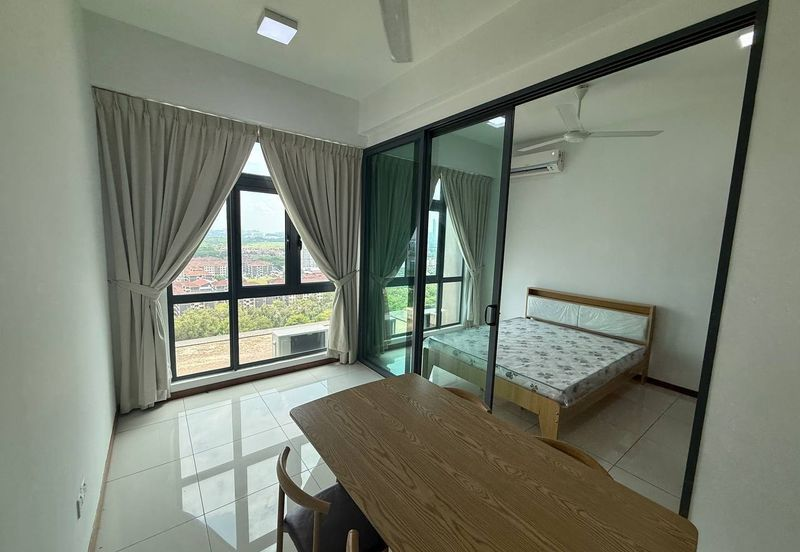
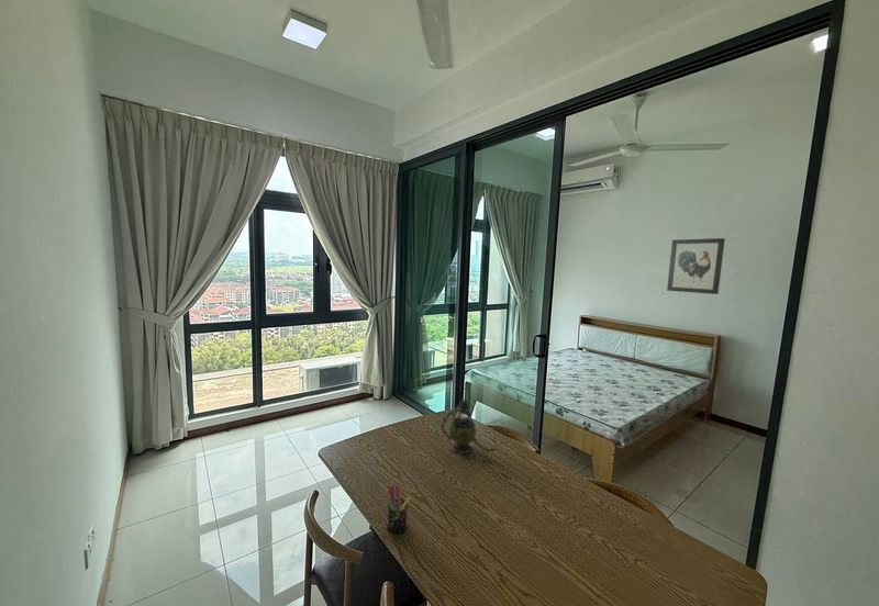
+ wall art [666,237,726,295]
+ teapot [439,396,496,454]
+ pen holder [387,484,411,535]
